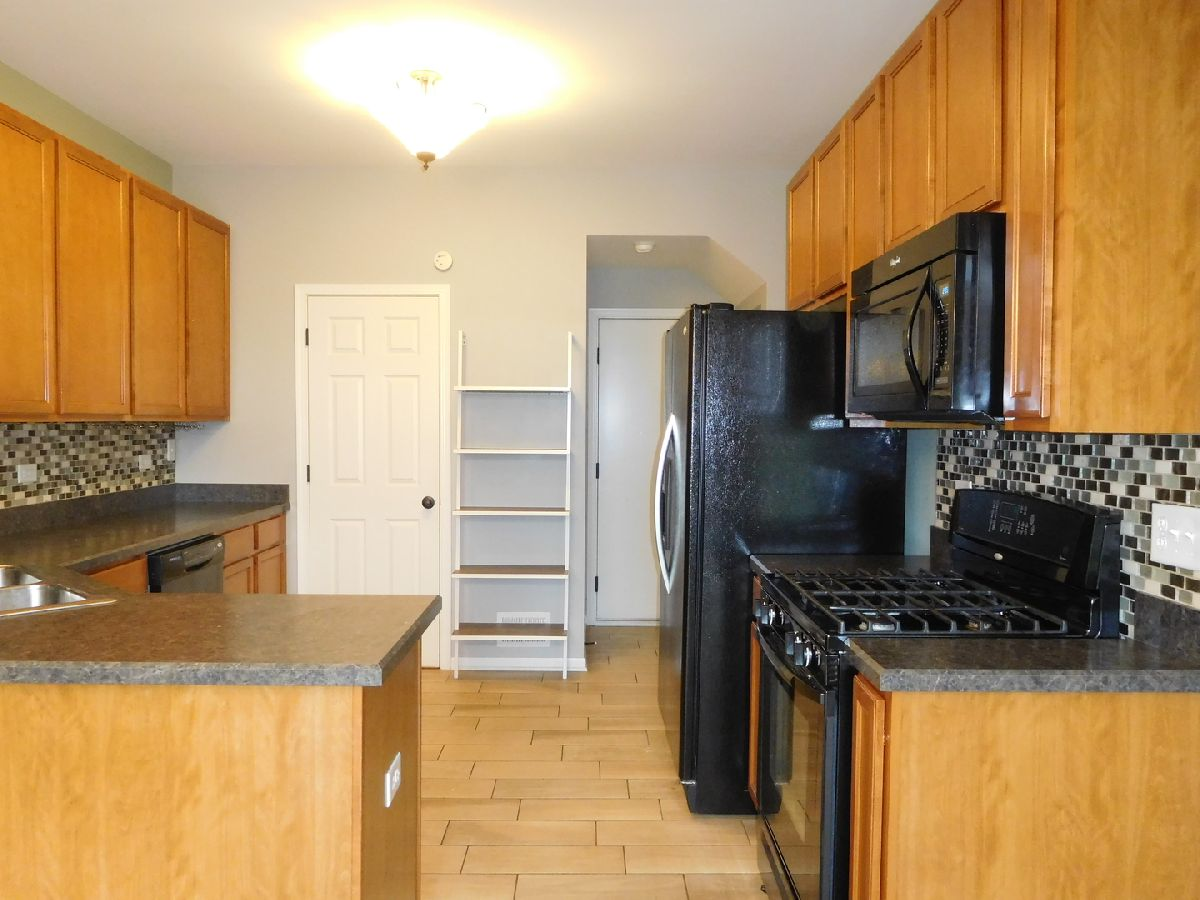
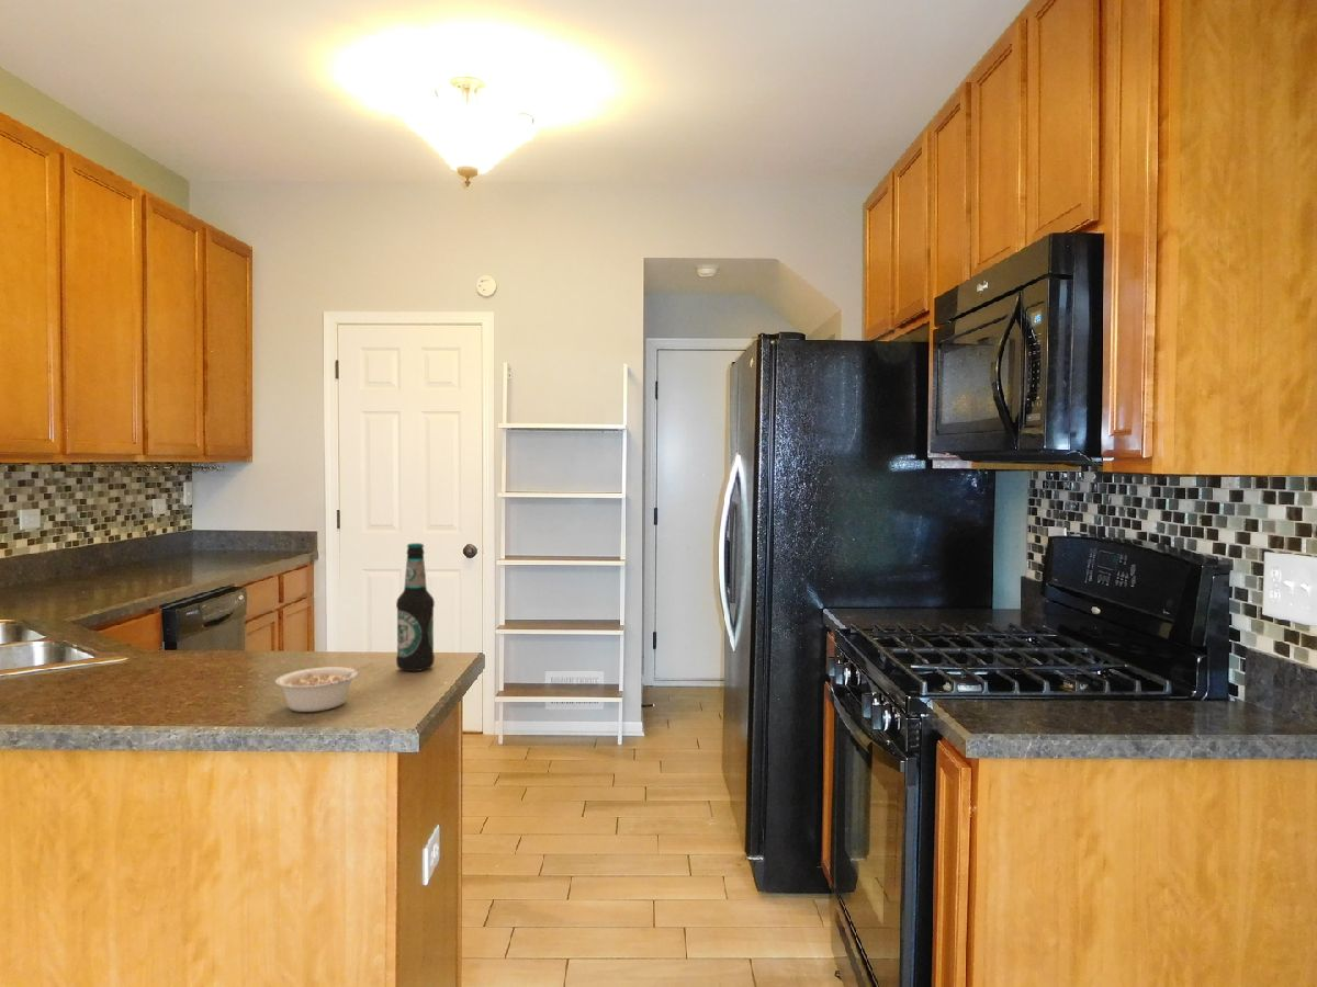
+ bottle [395,542,436,672]
+ legume [274,661,374,713]
